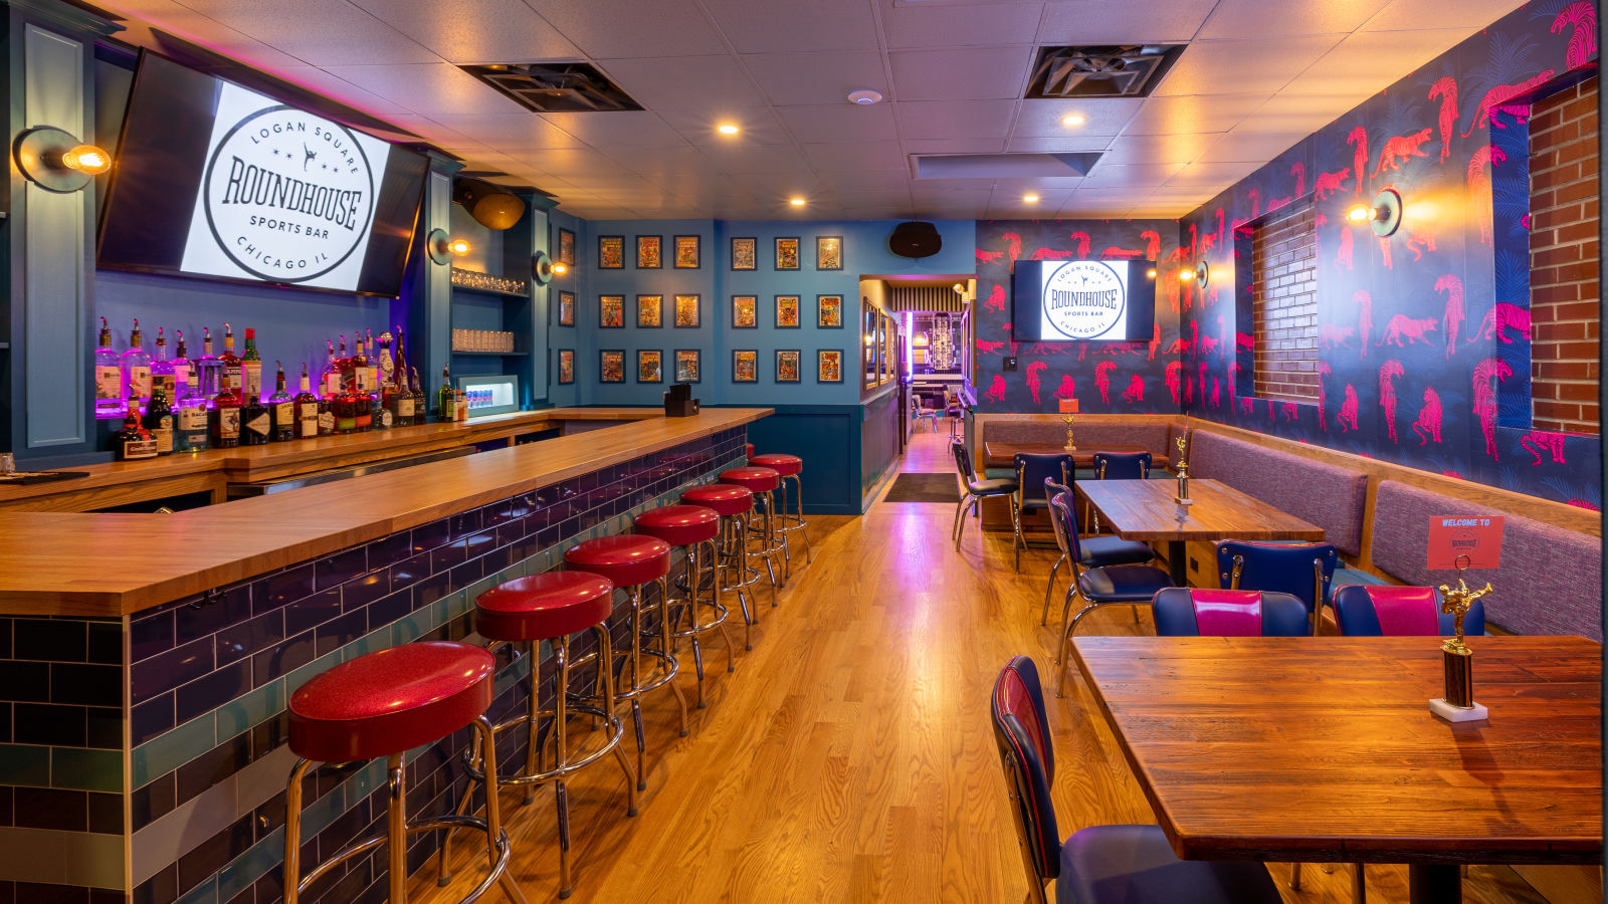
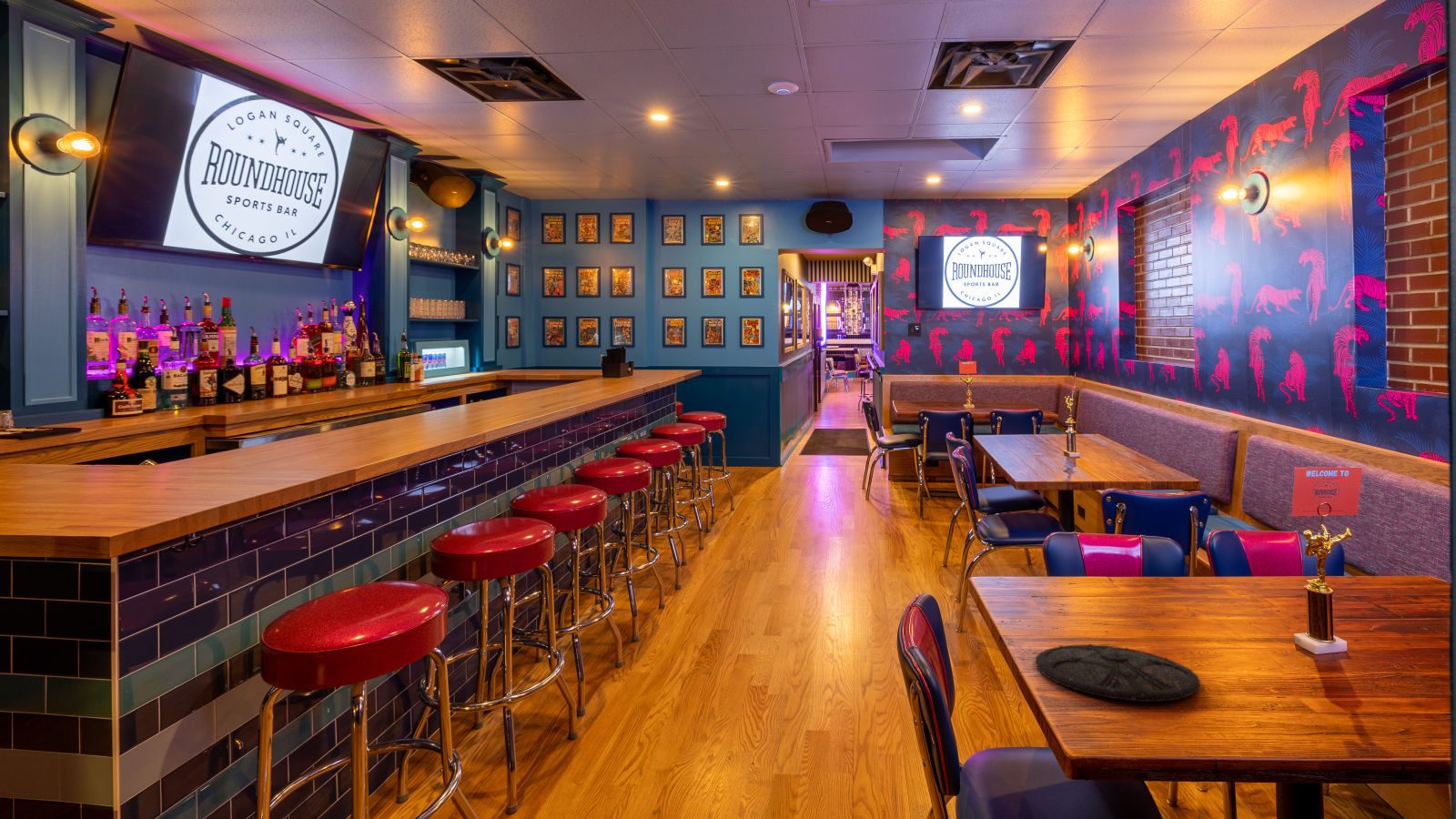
+ plate [1035,643,1201,703]
